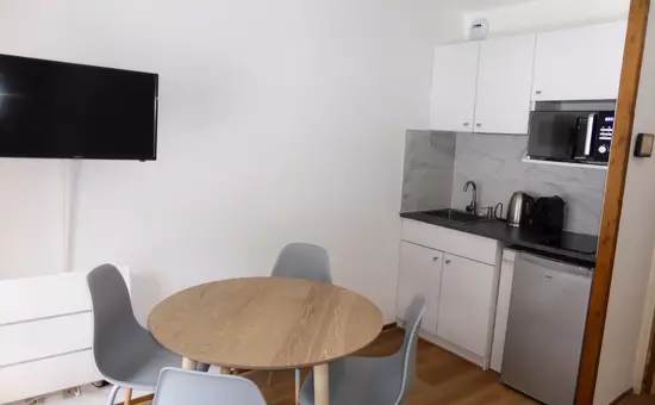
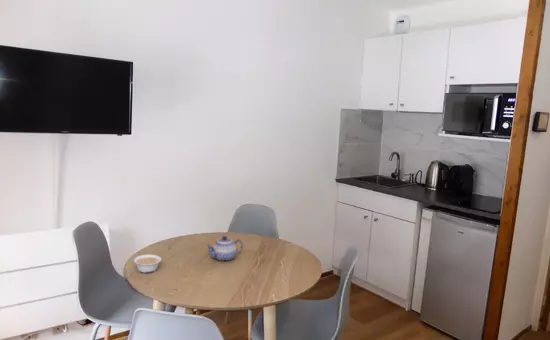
+ legume [133,253,162,274]
+ teapot [206,235,244,262]
